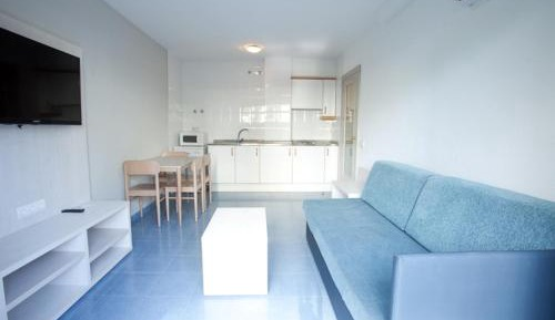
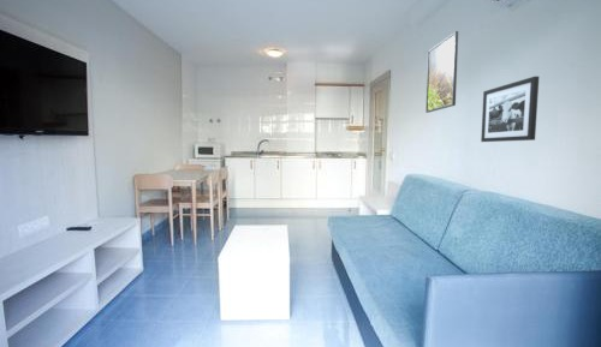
+ picture frame [480,76,540,143]
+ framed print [424,30,459,114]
